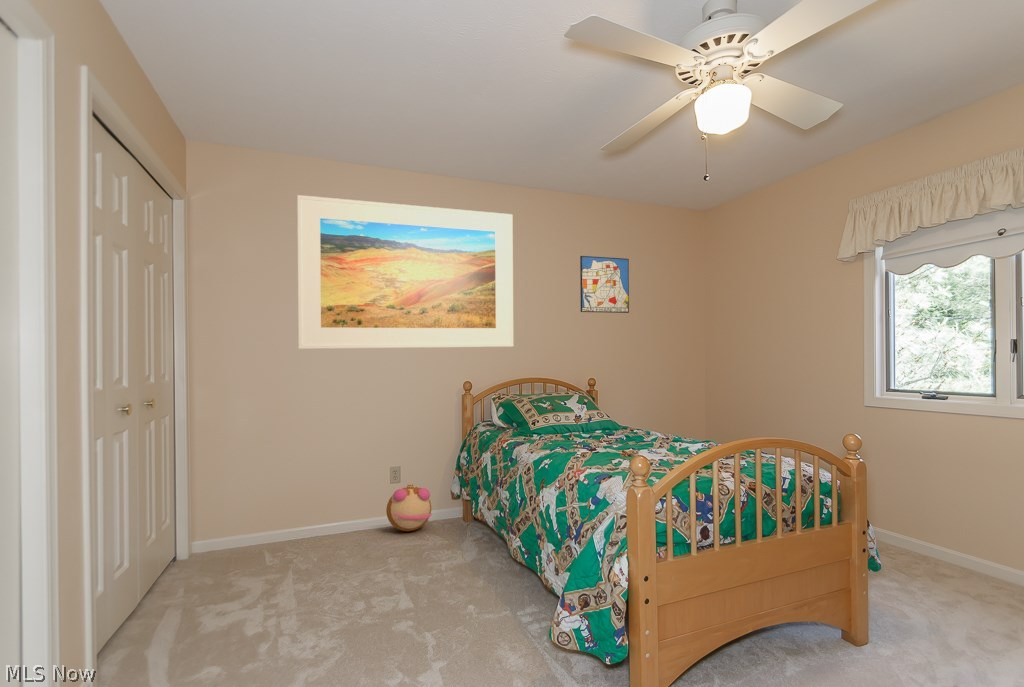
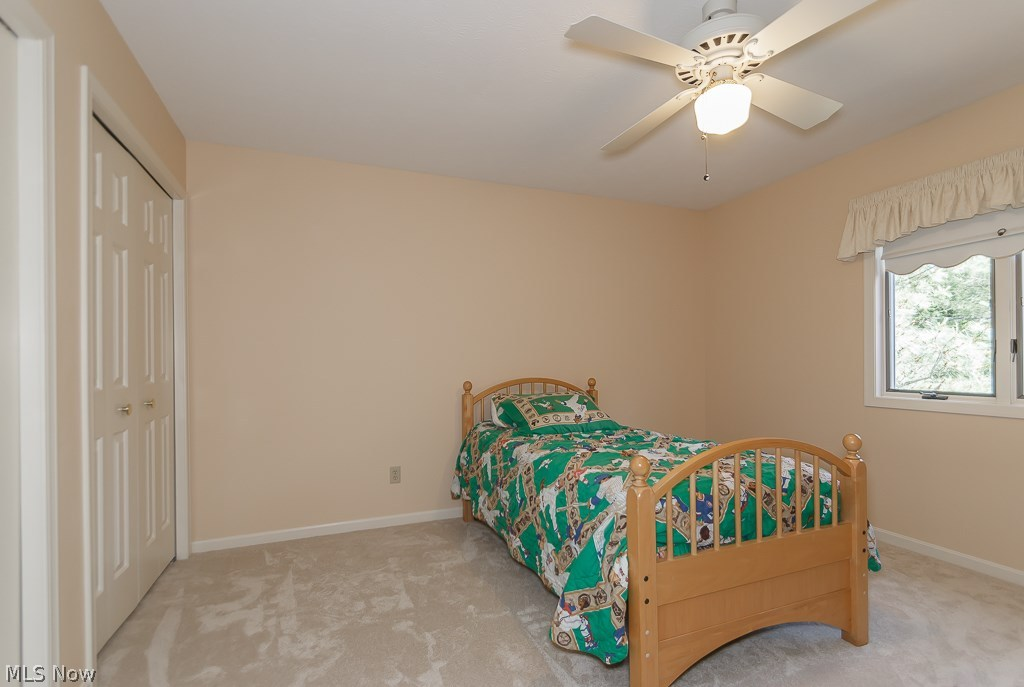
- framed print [296,194,514,350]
- wall art [579,255,630,314]
- plush toy [385,484,433,532]
